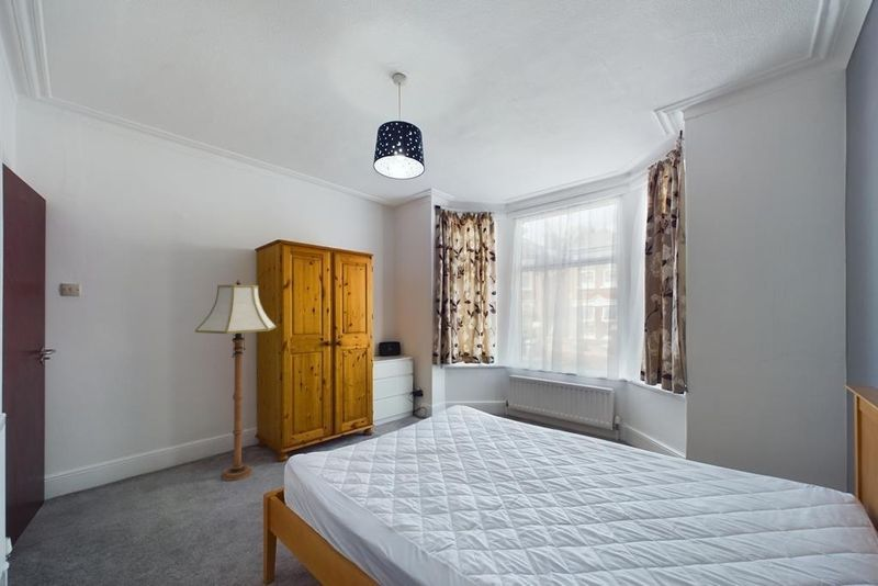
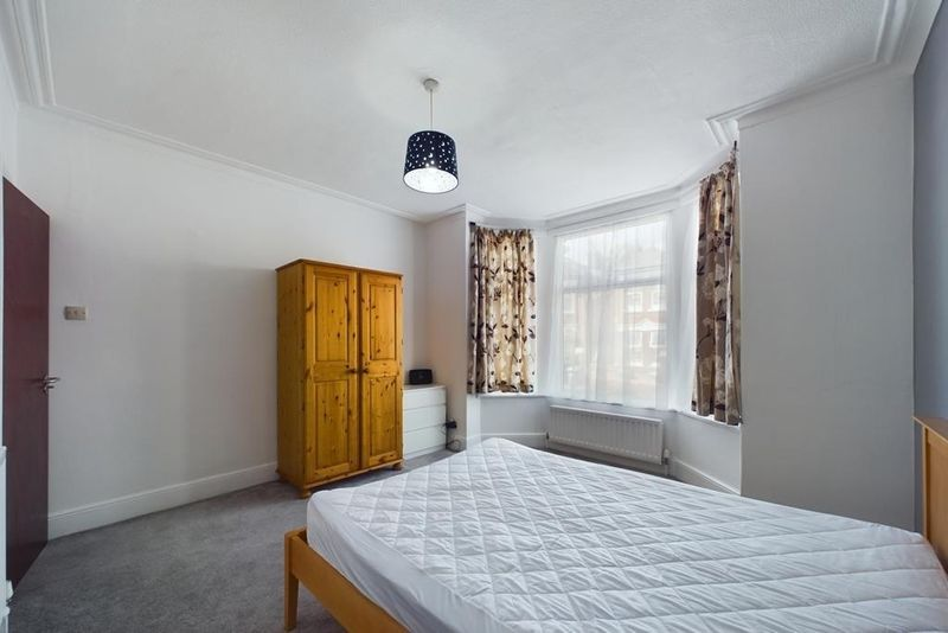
- floor lamp [194,279,278,482]
